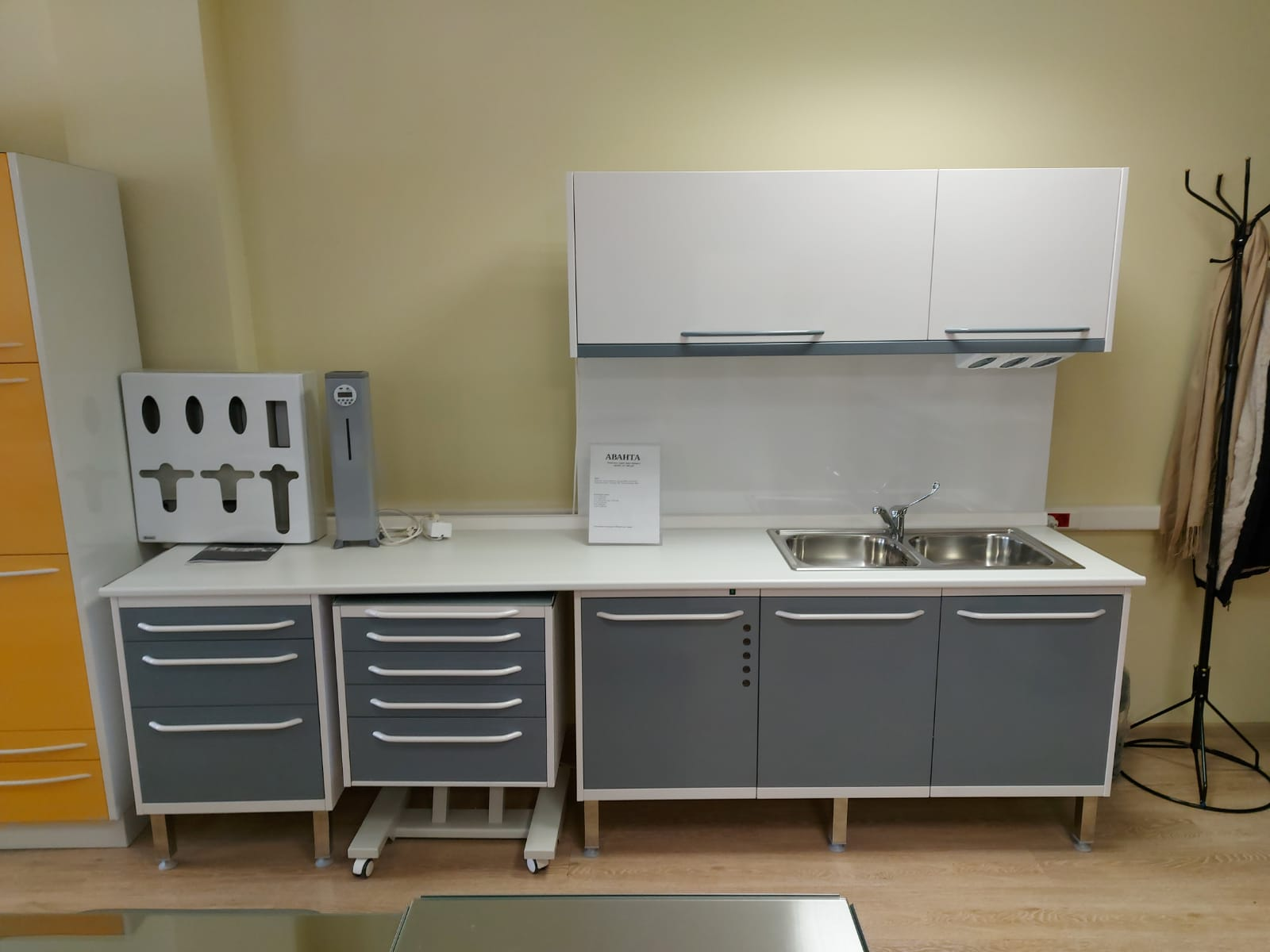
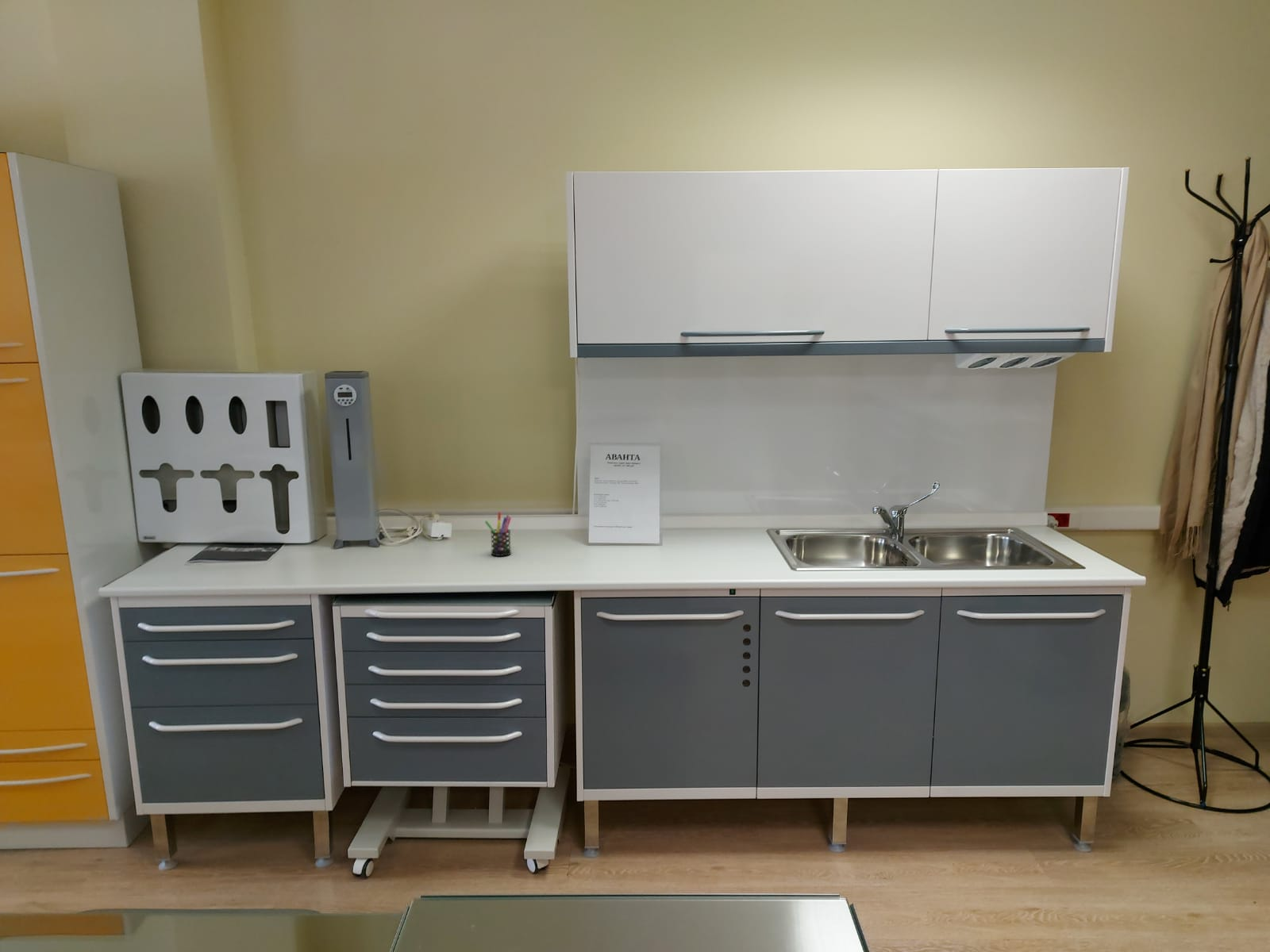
+ pen holder [484,512,512,557]
